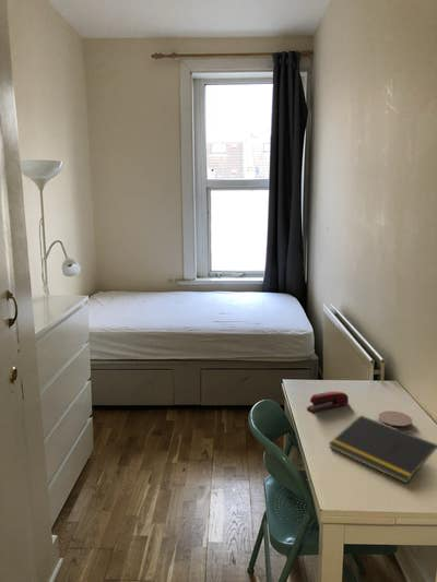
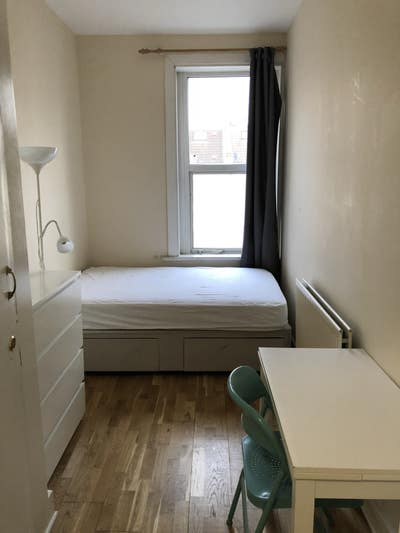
- notepad [328,414,437,485]
- stapler [306,391,350,414]
- coaster [377,409,413,431]
